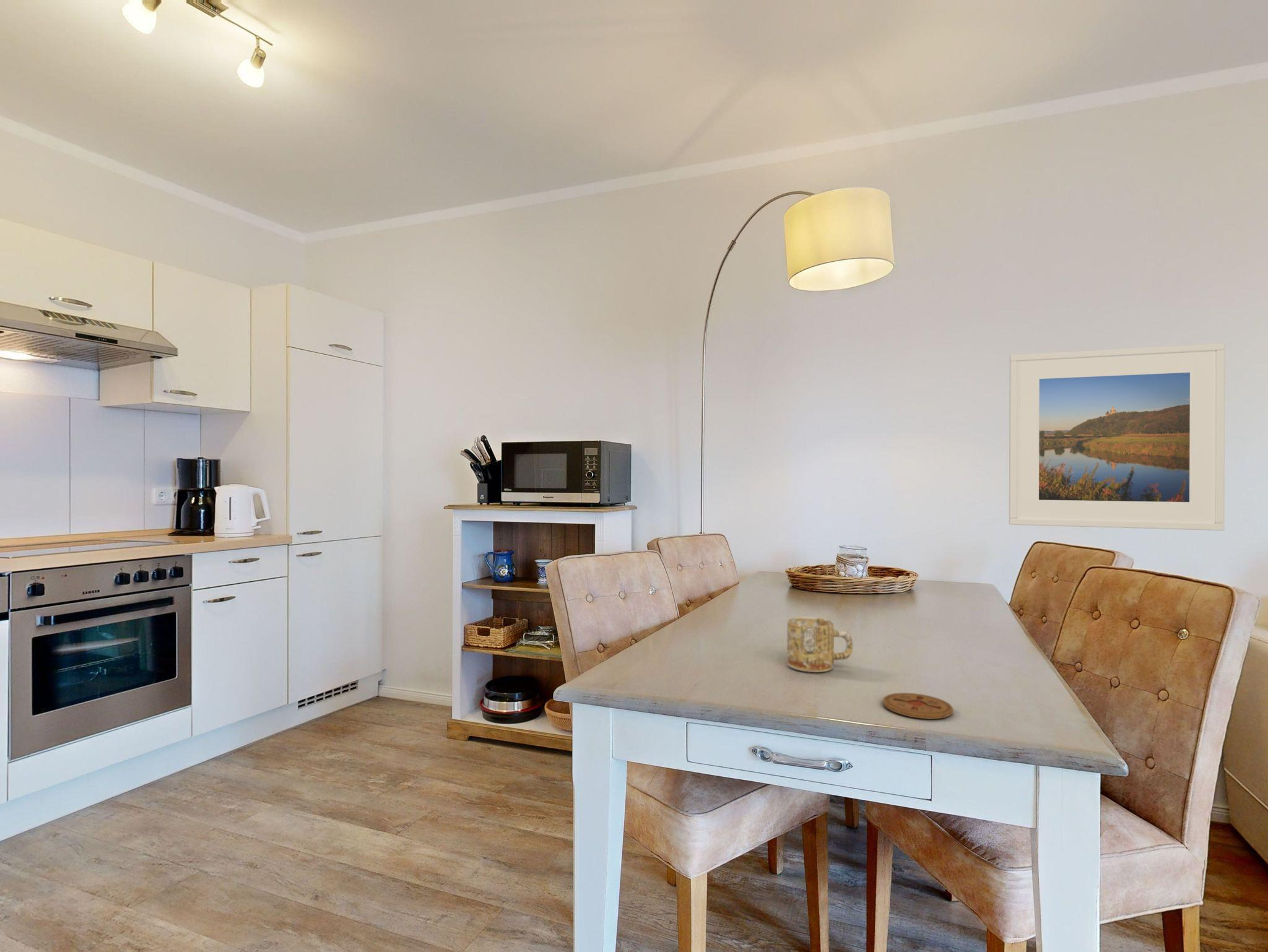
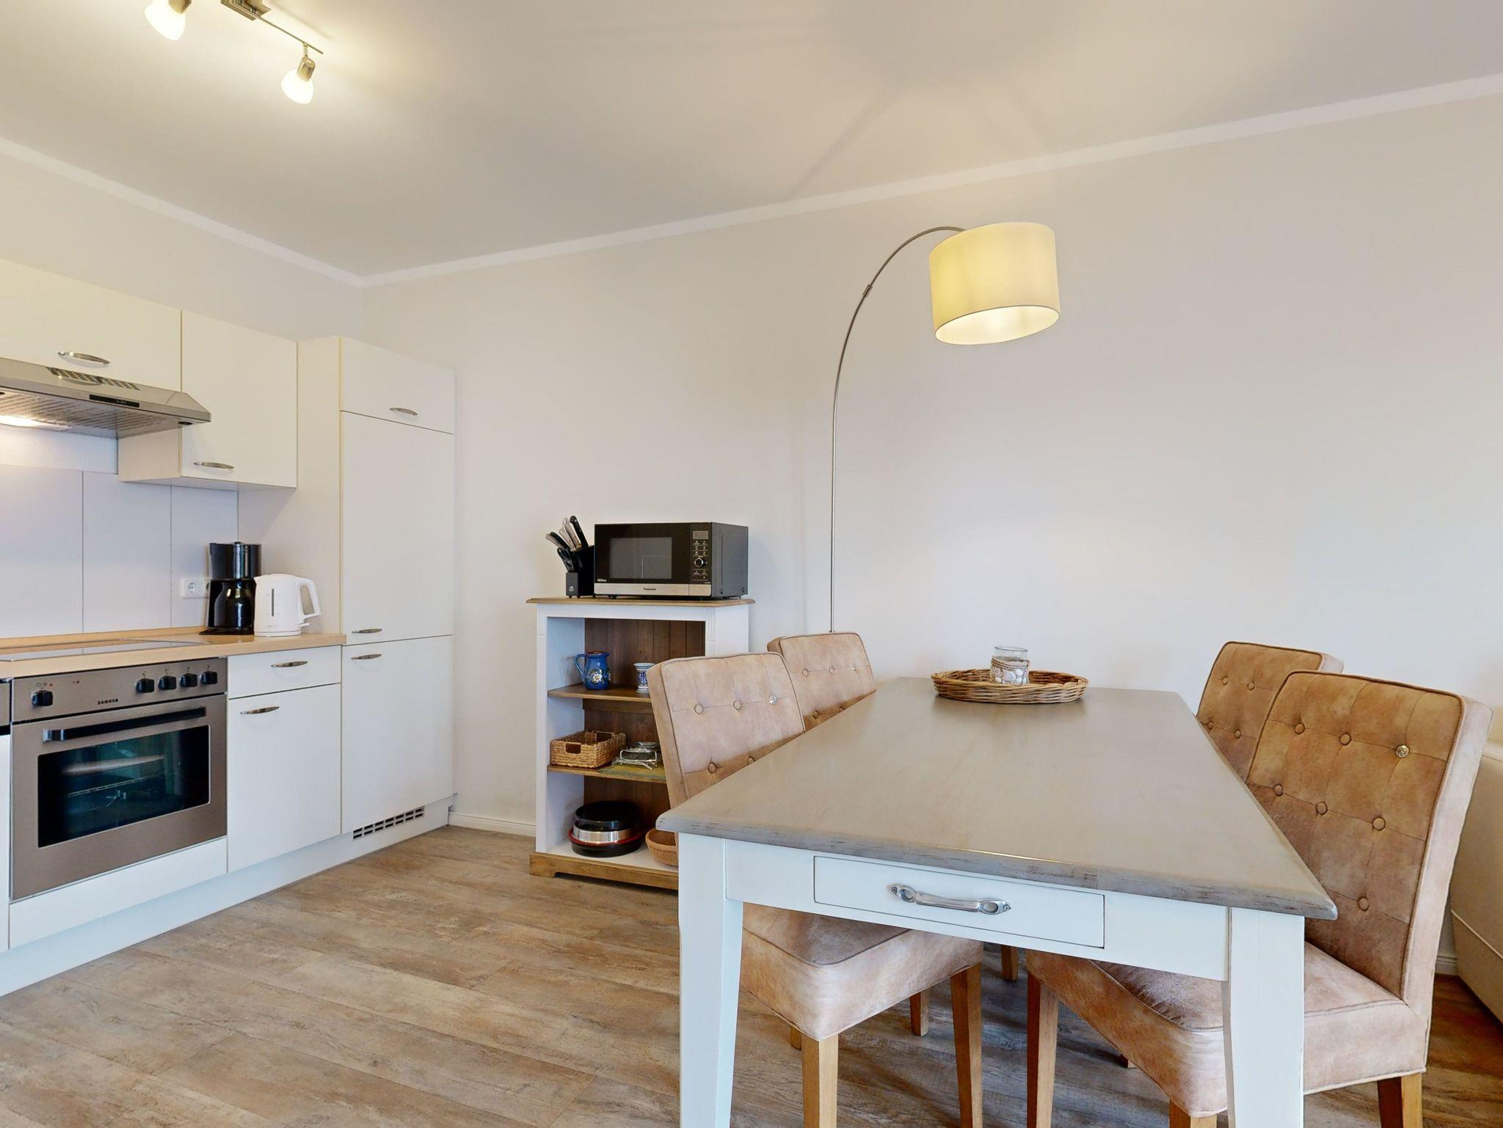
- coaster [882,692,953,720]
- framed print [1009,342,1226,531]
- mug [786,617,853,673]
